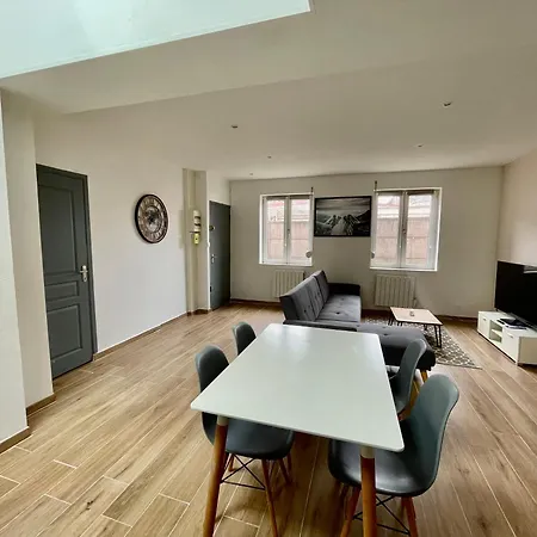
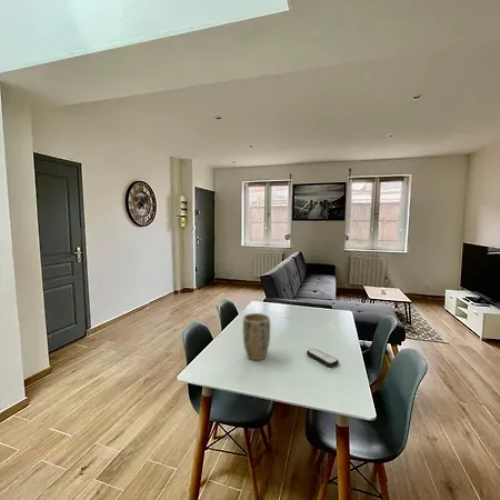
+ plant pot [241,312,271,361]
+ remote control [306,348,340,368]
